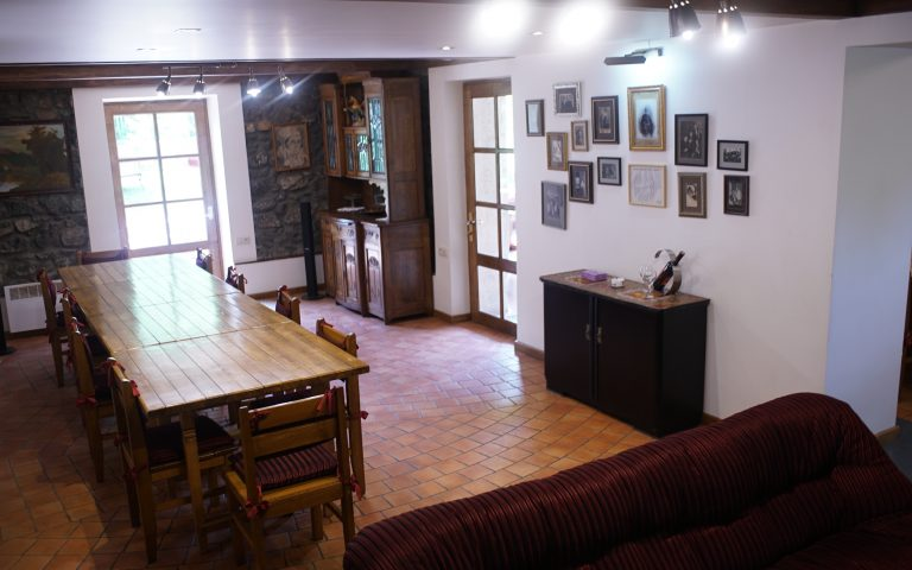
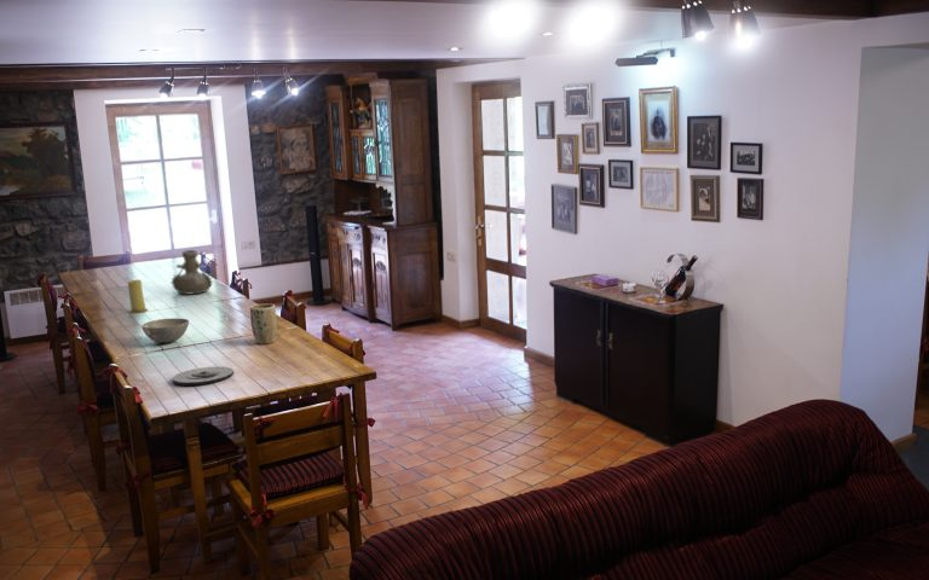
+ plant pot [249,302,278,346]
+ vase [169,249,214,295]
+ bowl [140,317,190,344]
+ candle [127,279,149,314]
+ plate [172,365,235,387]
